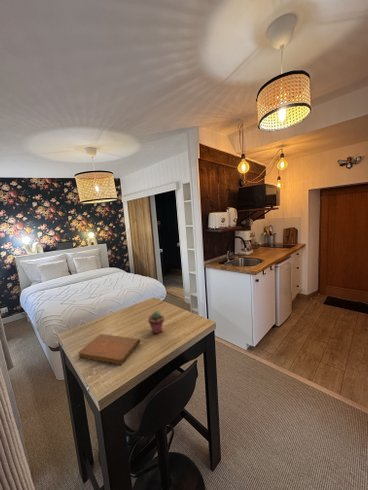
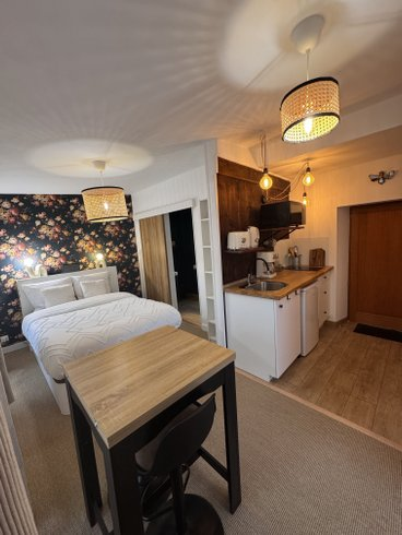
- notebook [77,333,141,366]
- potted succulent [147,310,165,335]
